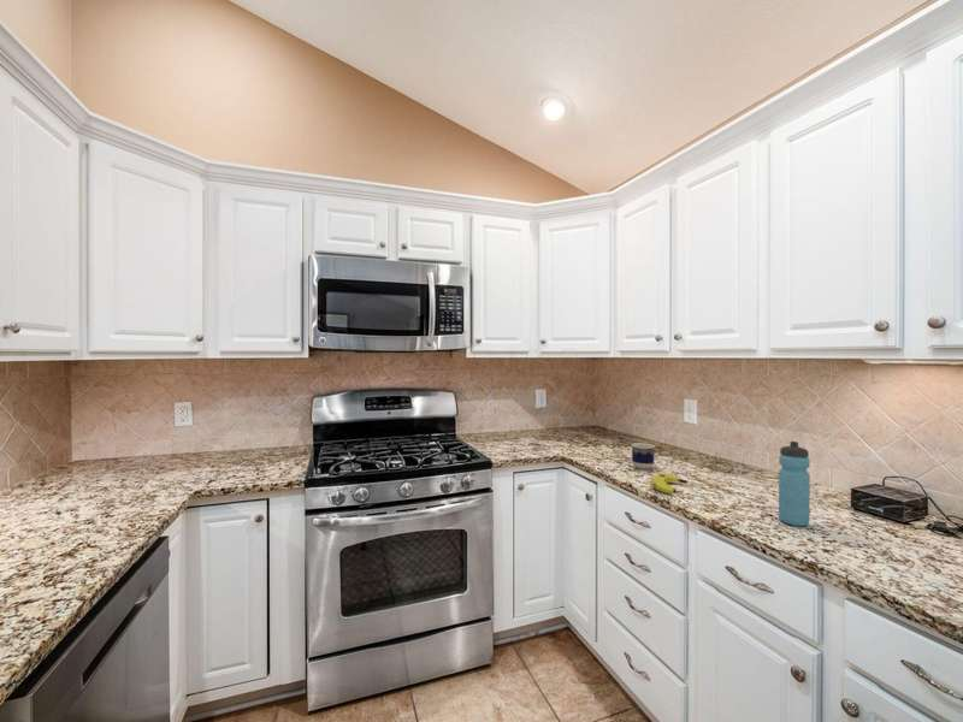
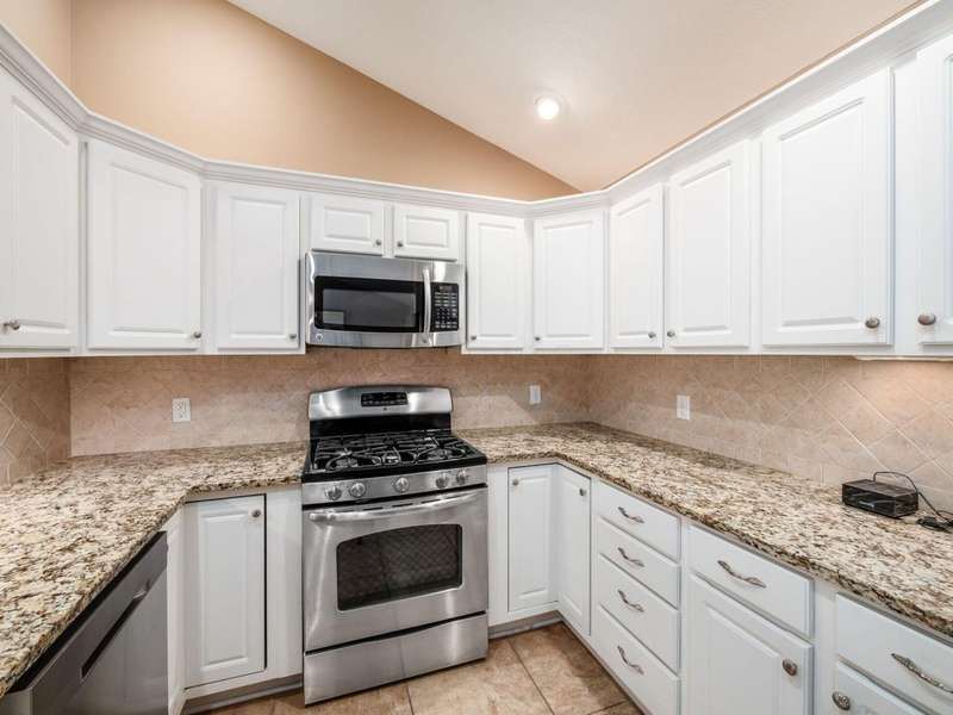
- banana [650,472,689,495]
- water bottle [778,440,811,527]
- cup [631,442,656,471]
